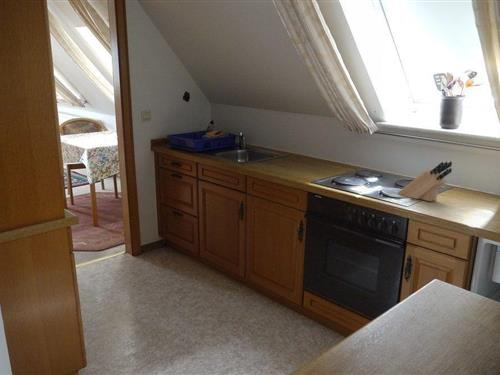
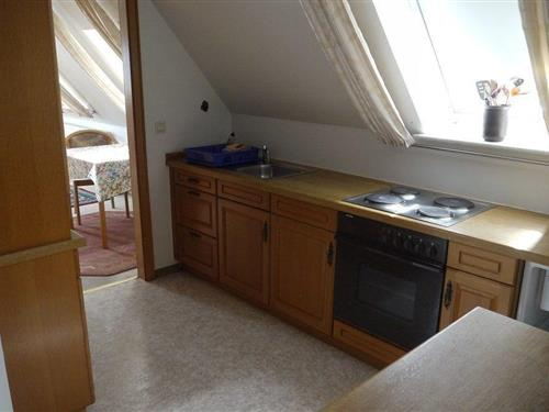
- knife block [397,160,453,202]
